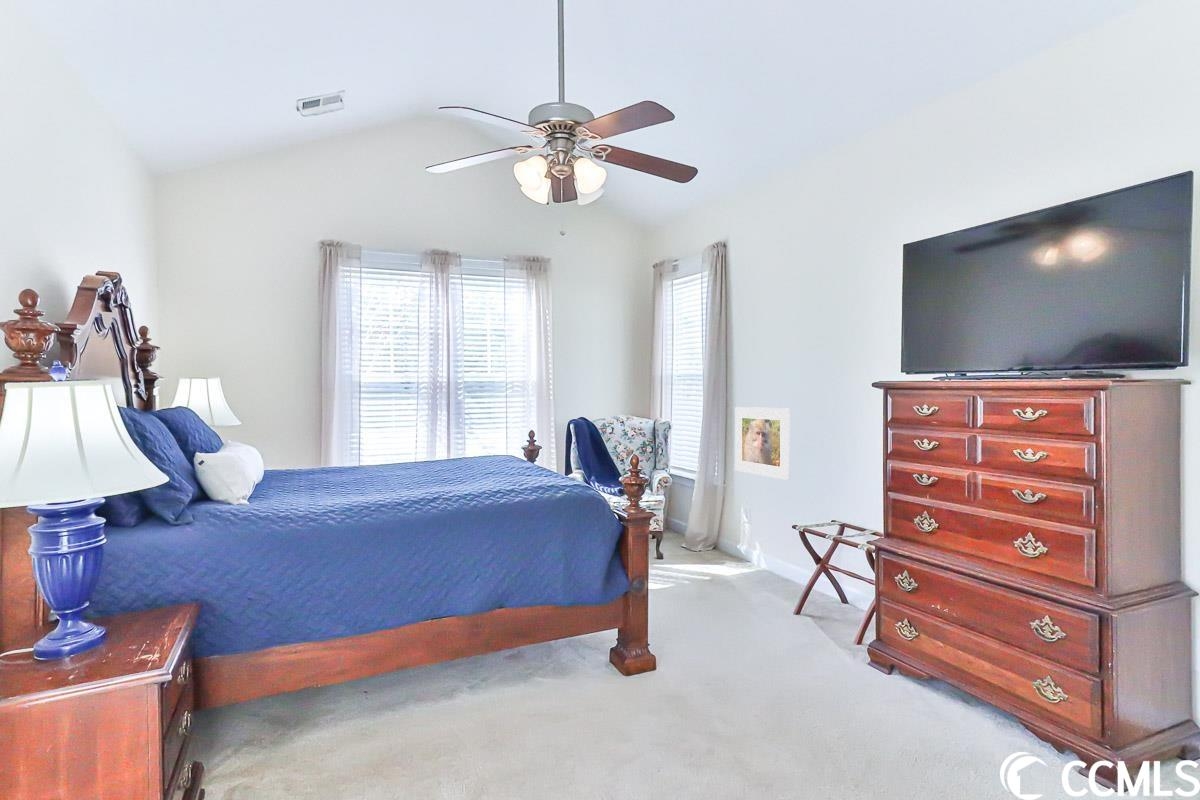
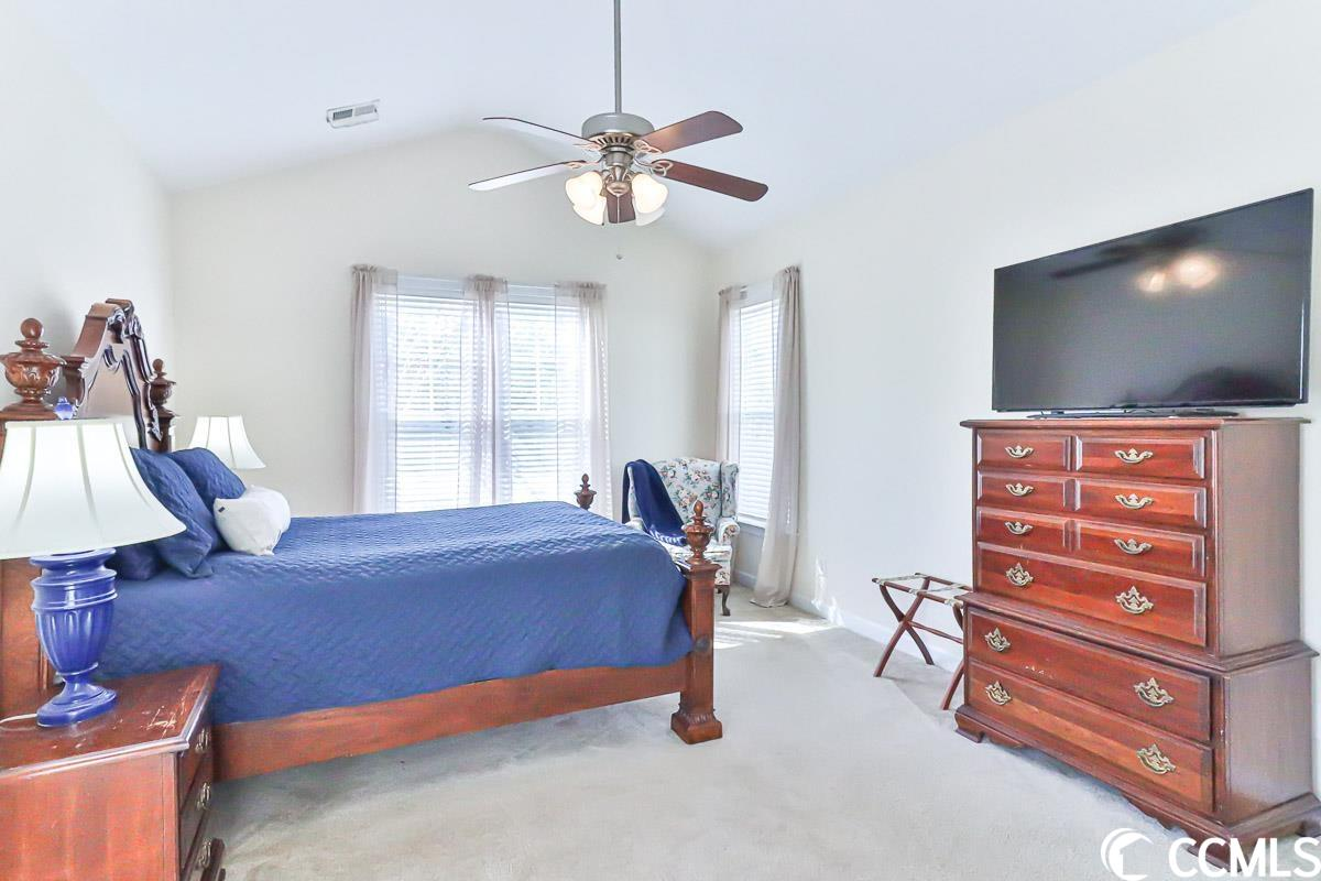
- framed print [734,406,791,481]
